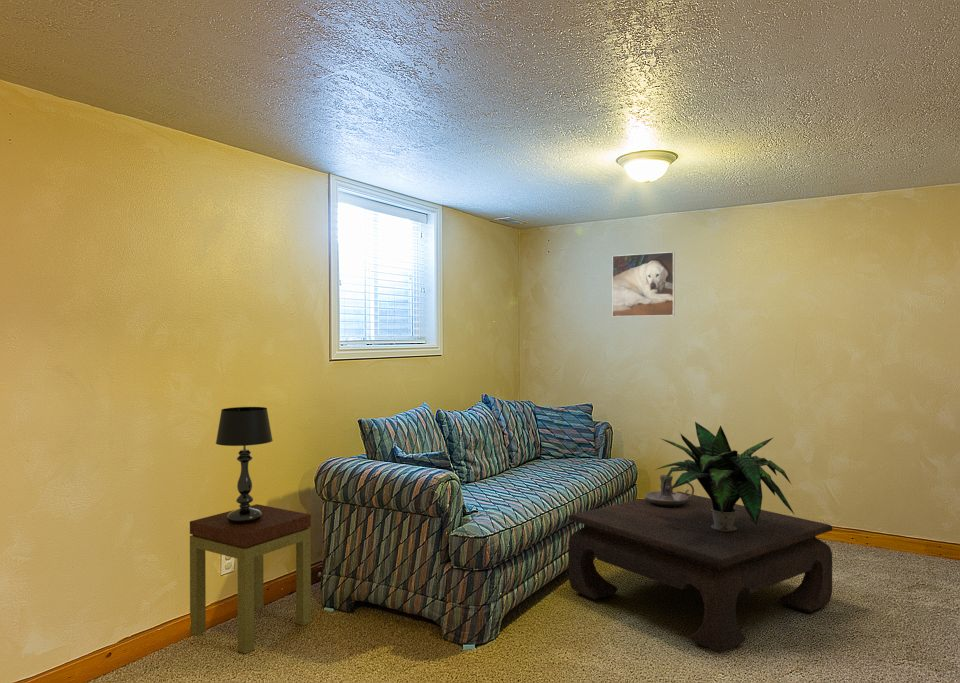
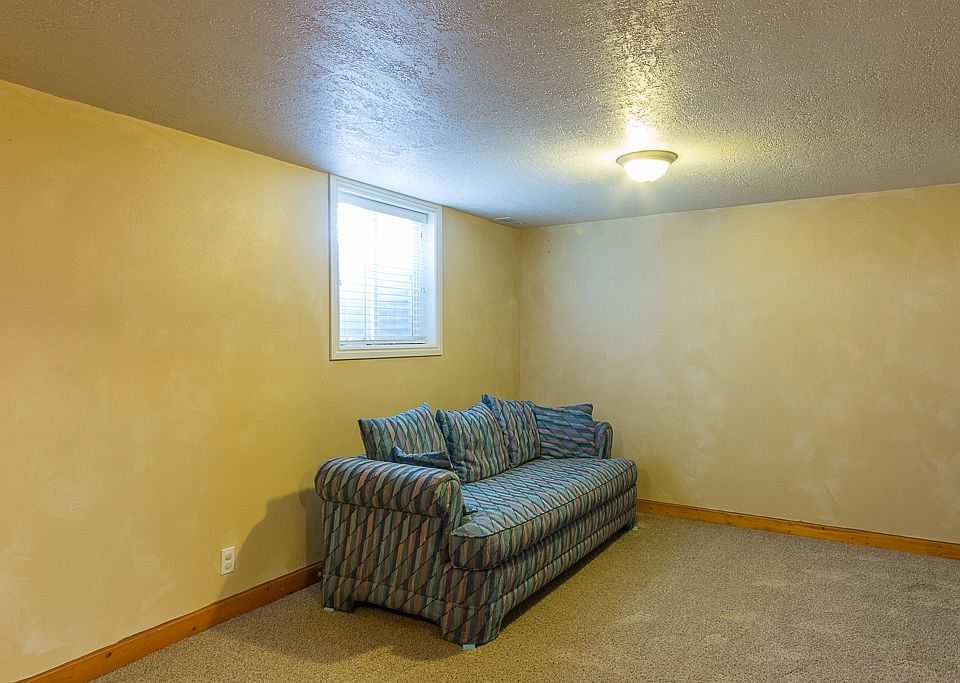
- table lamp [215,406,274,524]
- potted plant [654,421,796,532]
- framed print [611,251,676,318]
- side table [189,503,312,654]
- coffee table [568,491,833,654]
- candle holder [644,474,695,506]
